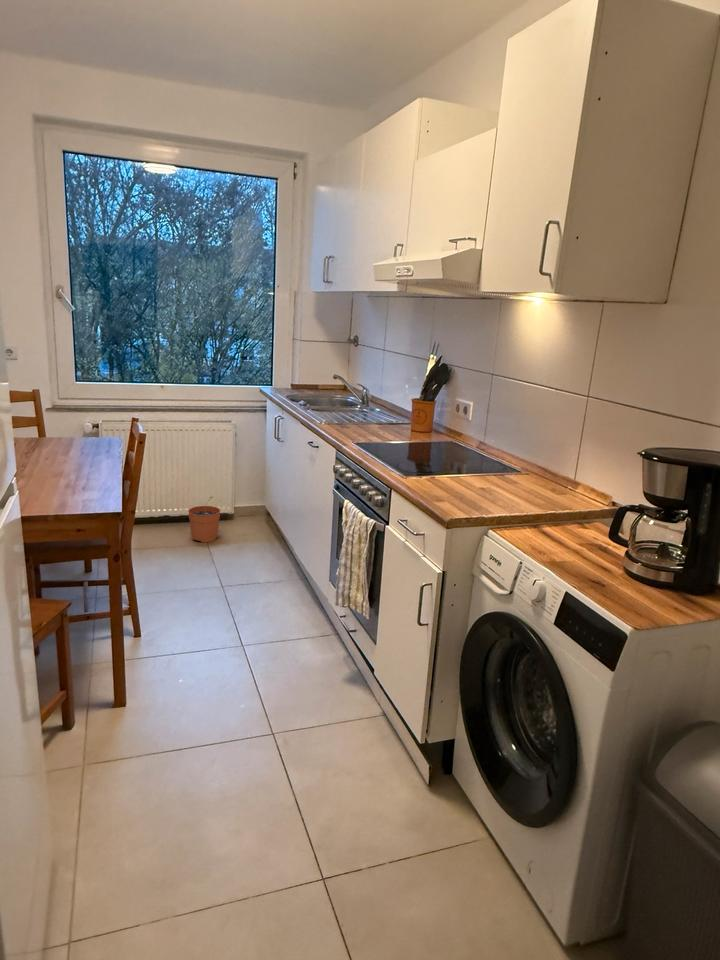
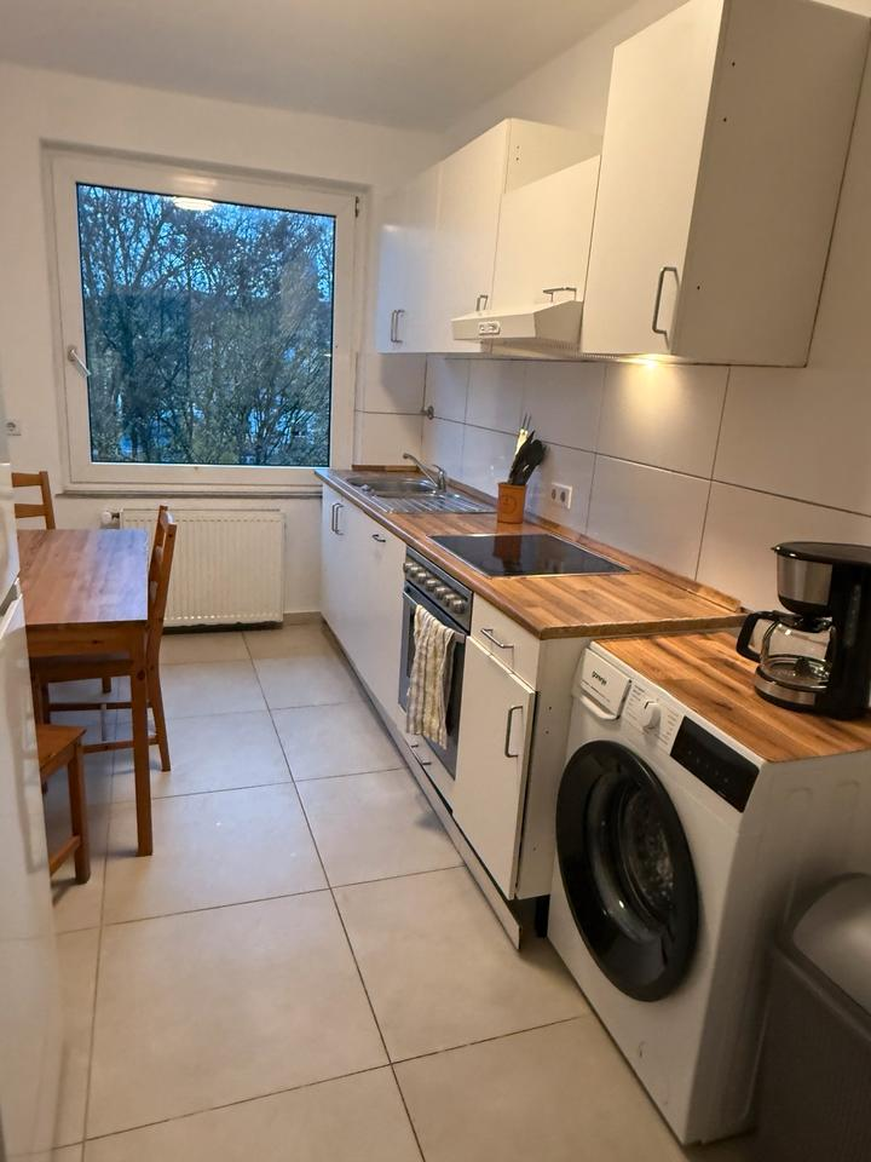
- plant pot [188,495,221,543]
